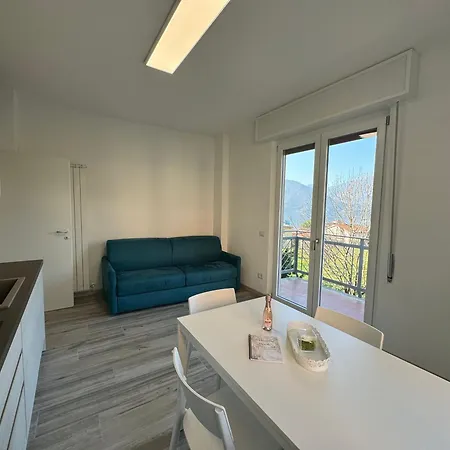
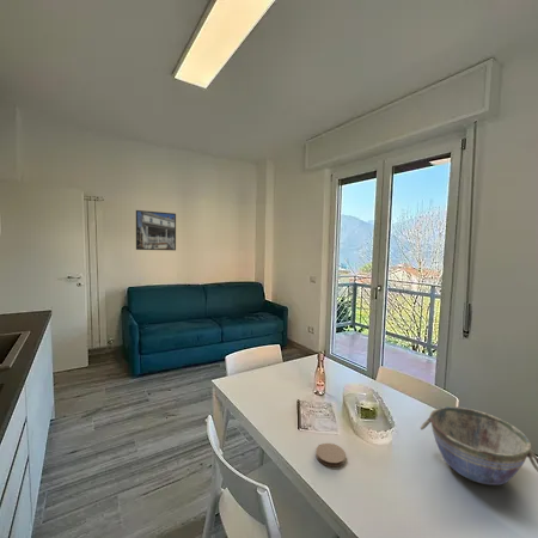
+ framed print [135,209,177,251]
+ bowl [420,405,538,485]
+ coaster [314,442,347,467]
